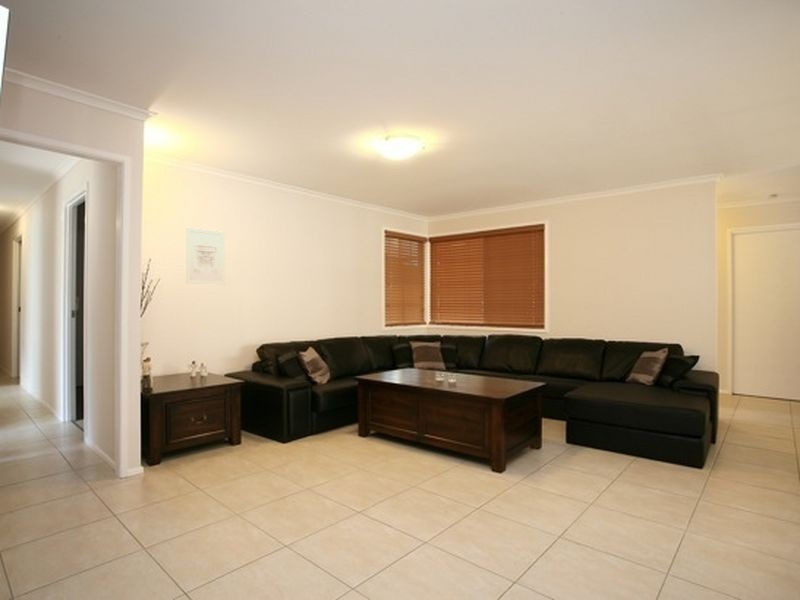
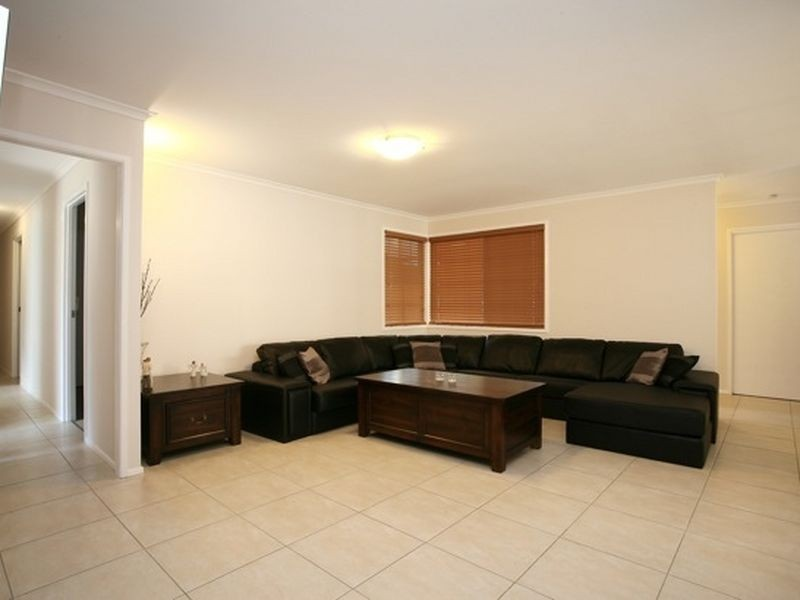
- wall art [185,227,226,286]
